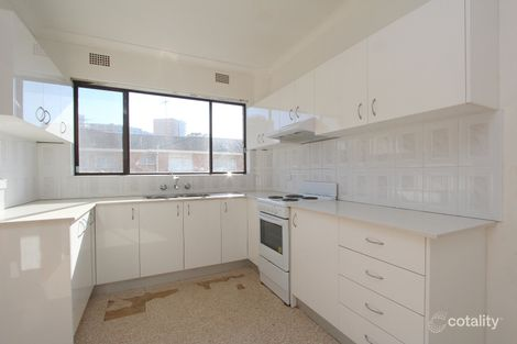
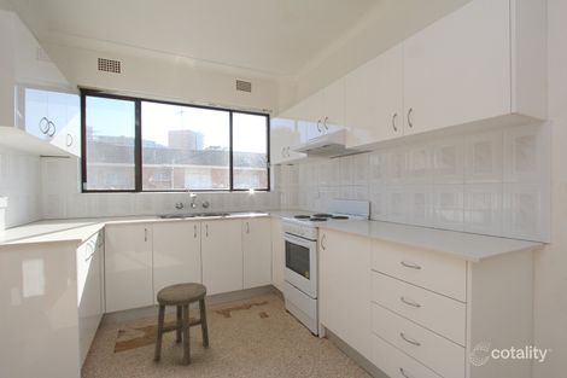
+ stool [153,281,210,367]
